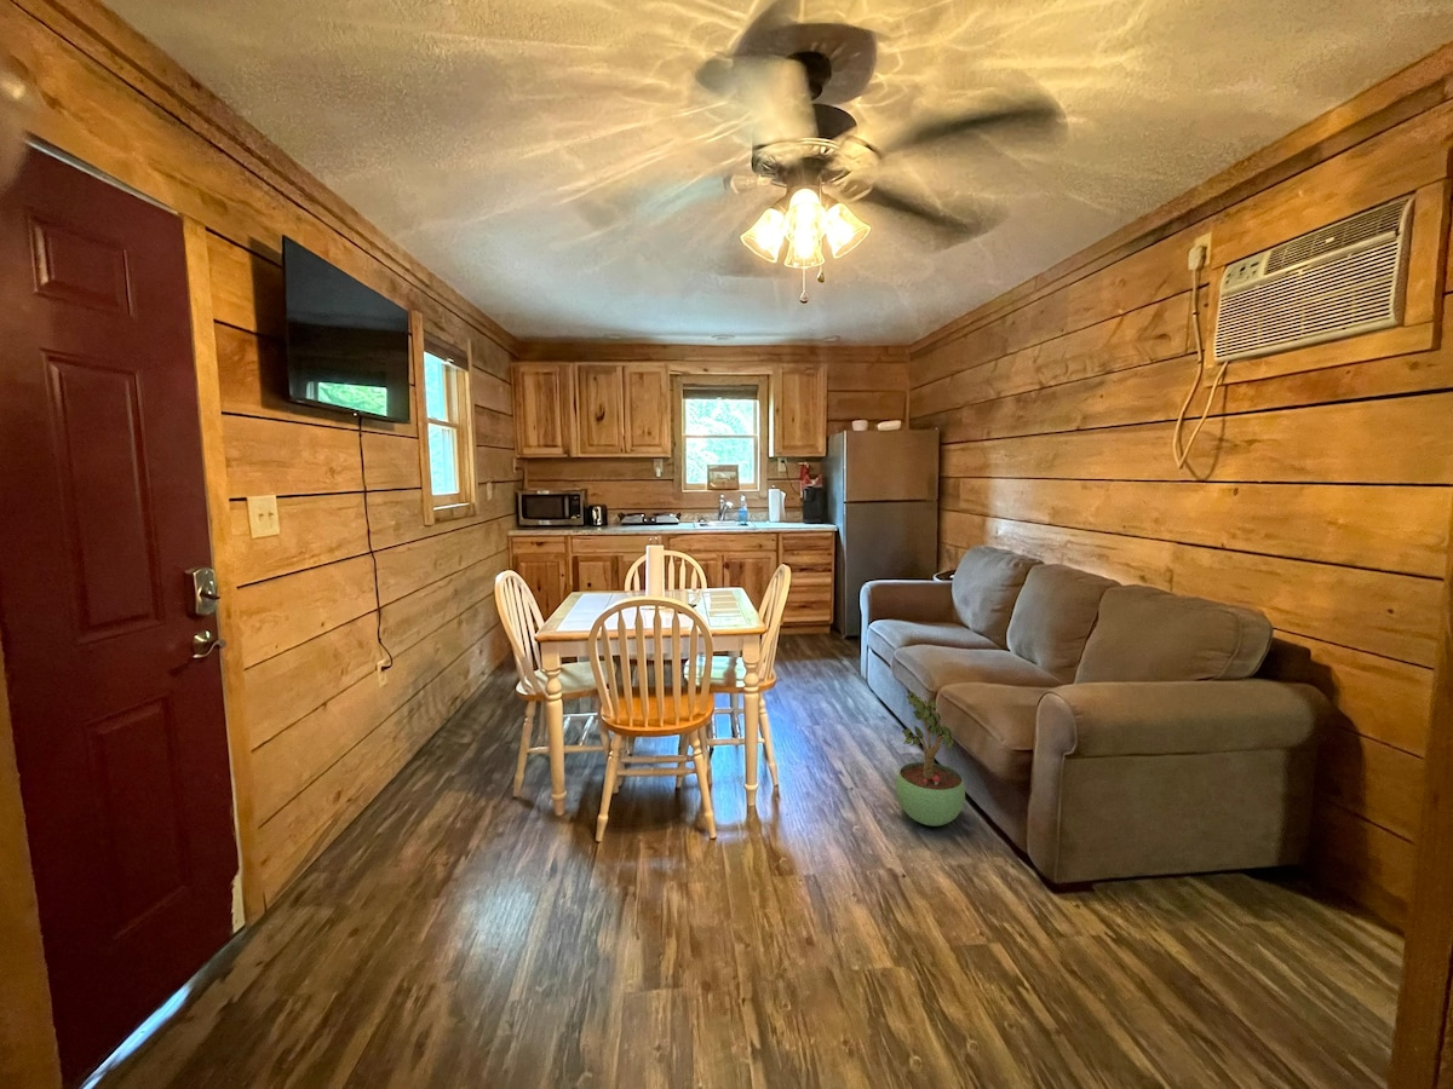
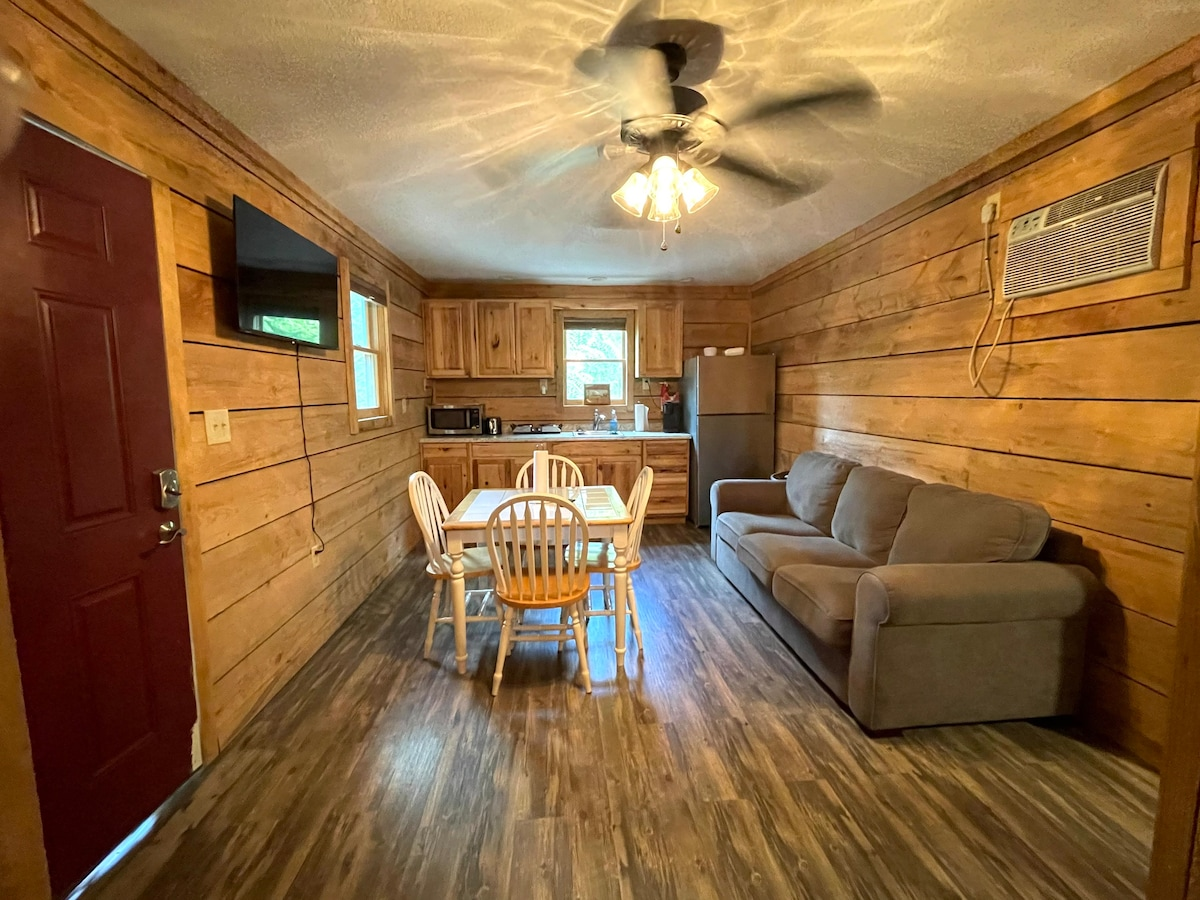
- potted plant [895,691,966,828]
